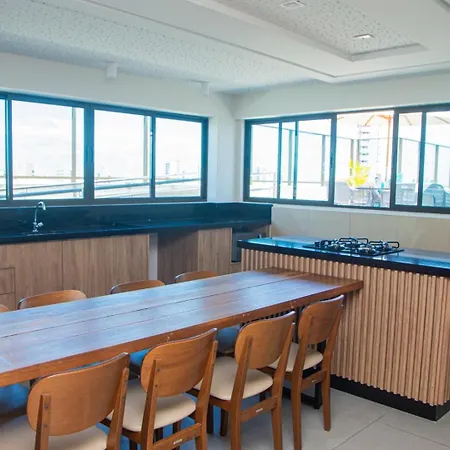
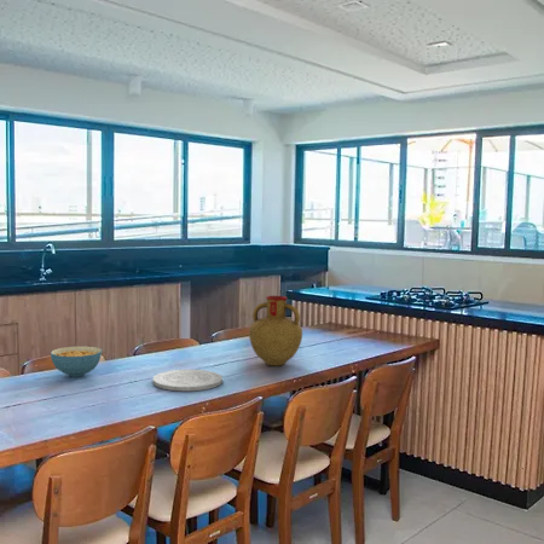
+ vase [248,295,303,366]
+ plate [152,369,224,392]
+ cereal bowl [50,346,103,378]
